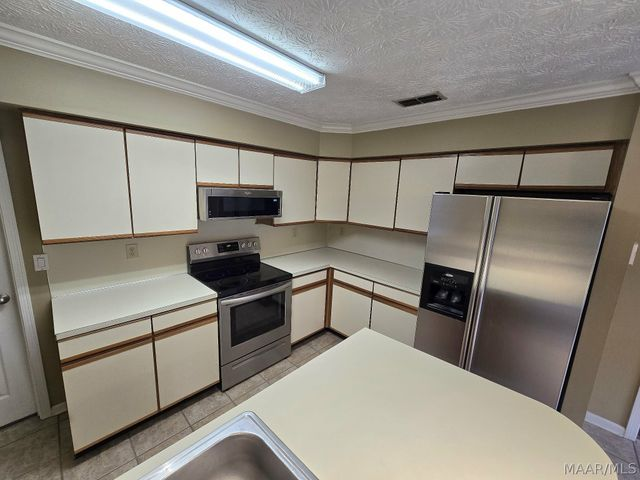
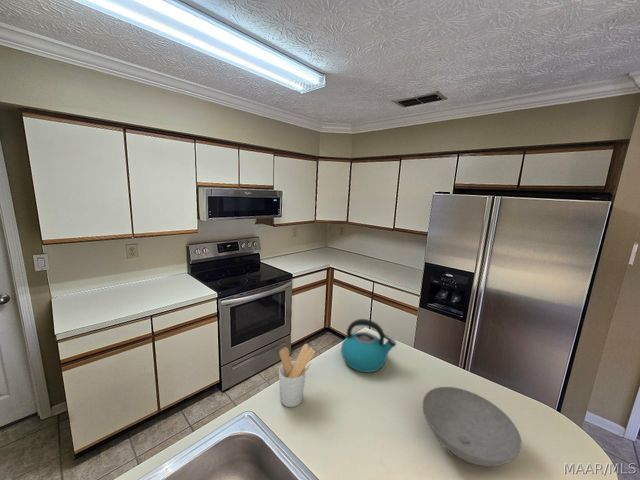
+ bowl [422,386,522,467]
+ utensil holder [278,343,316,408]
+ kettle [340,318,397,373]
